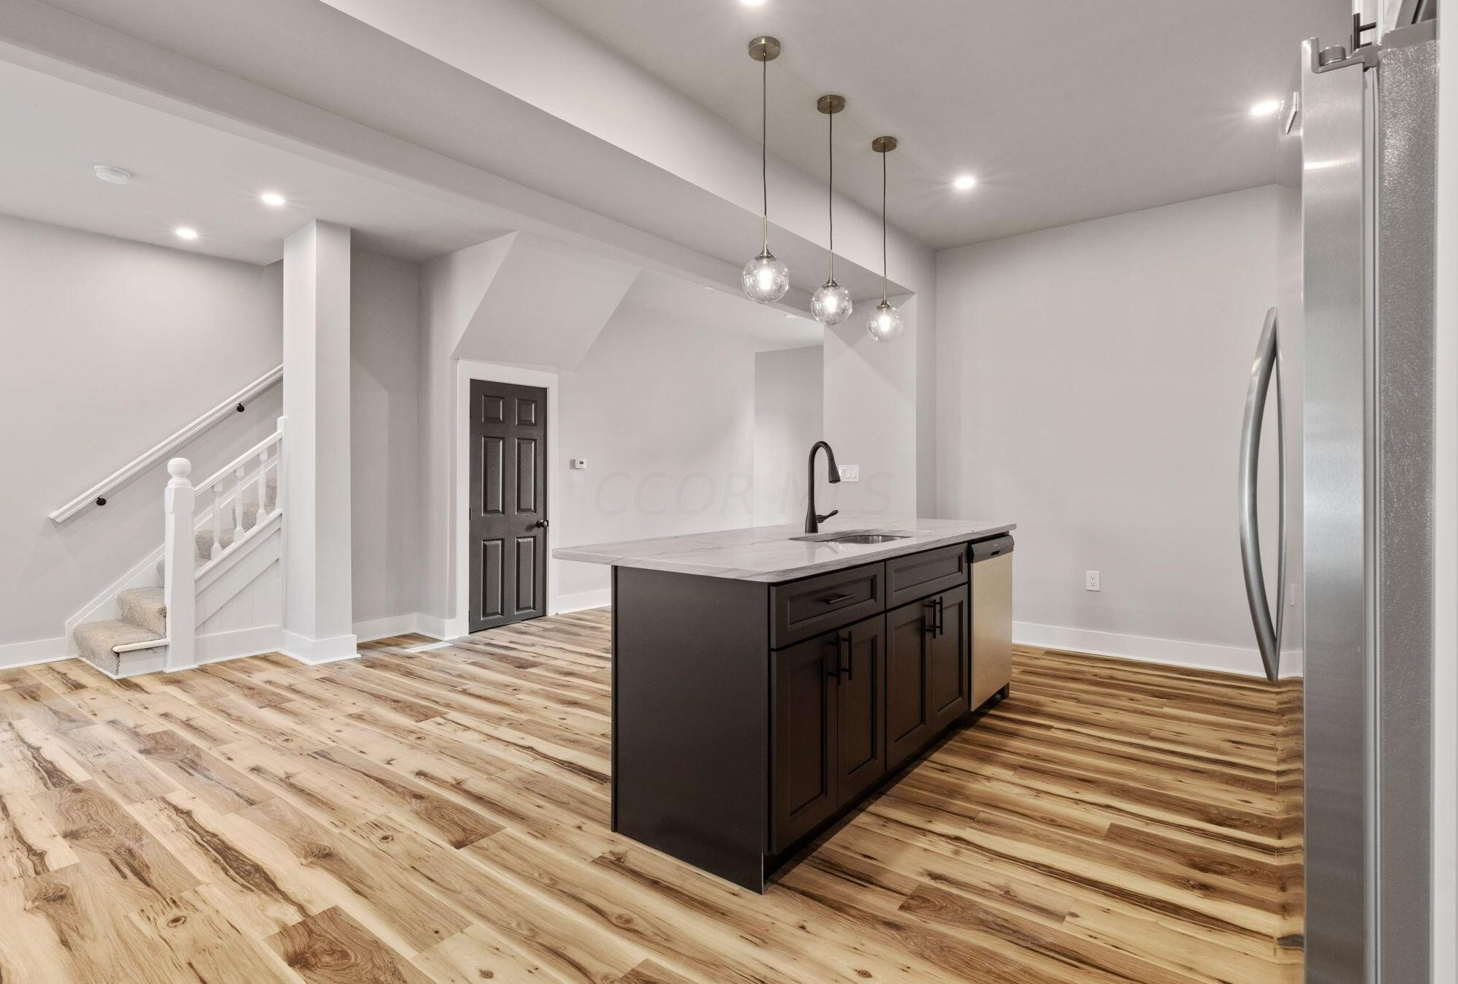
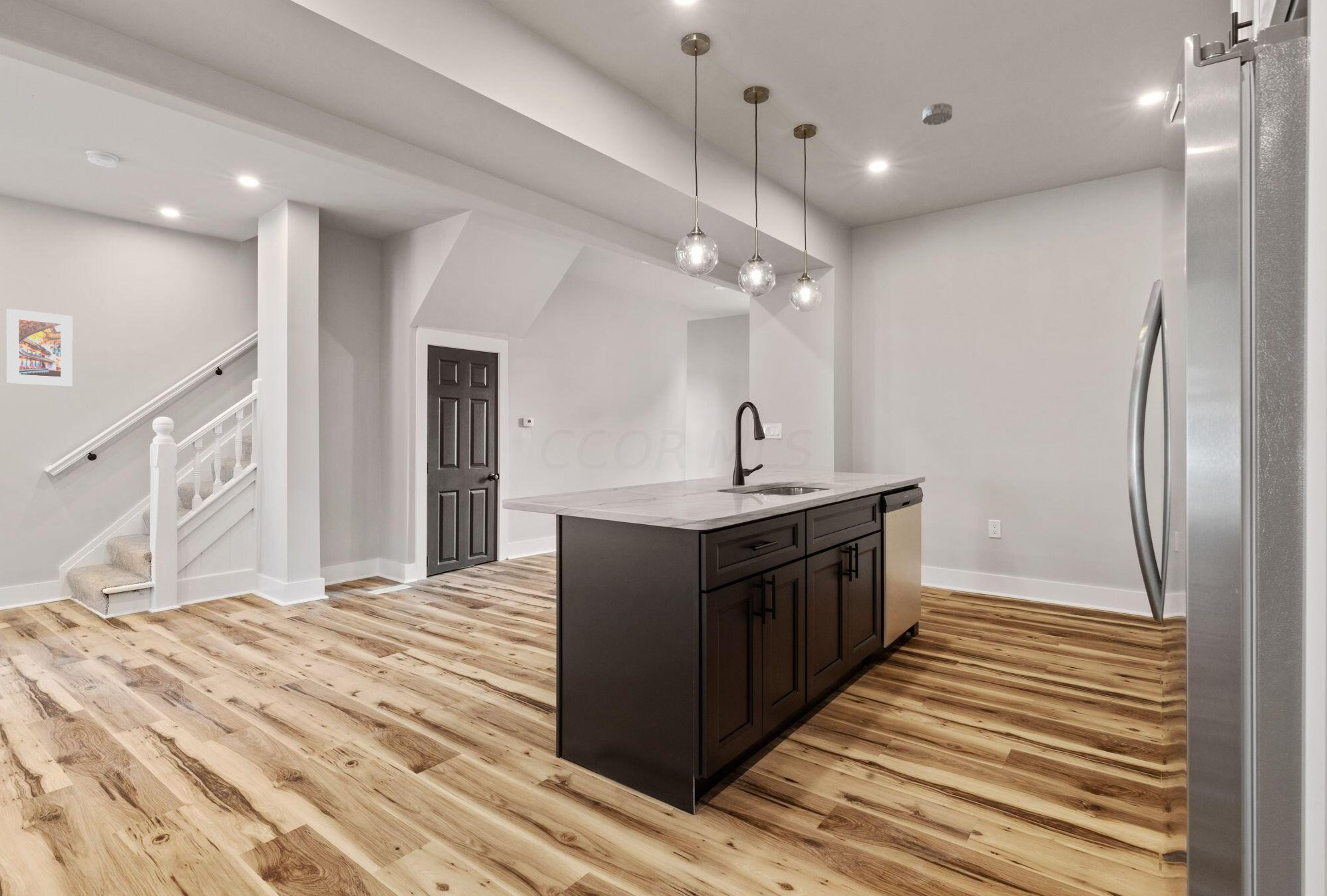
+ smoke detector [922,102,953,126]
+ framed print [5,308,73,387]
